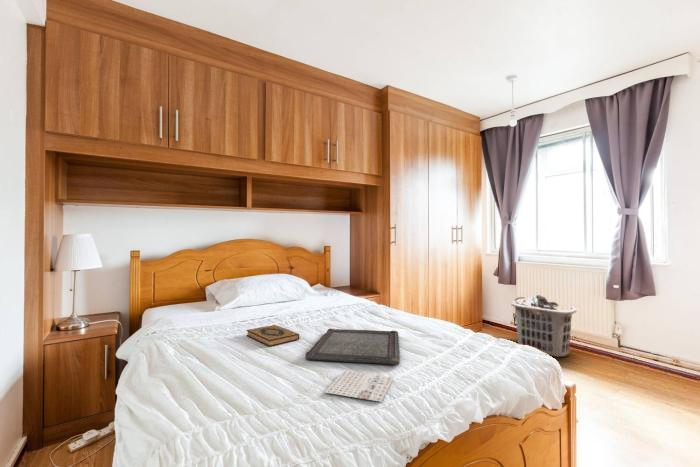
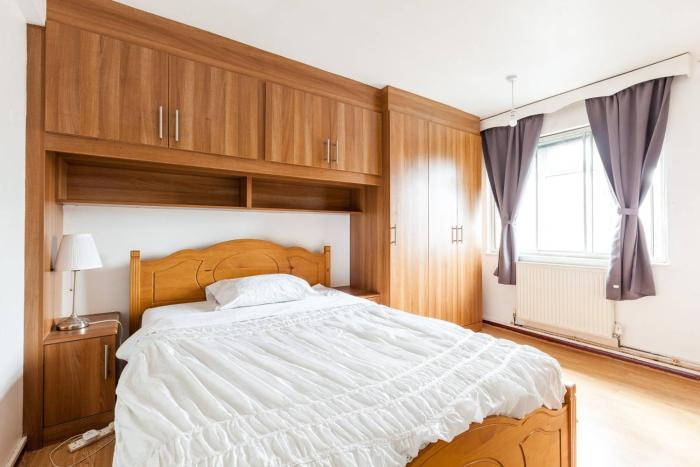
- serving tray [304,328,401,366]
- hardback book [246,324,300,348]
- clothes hamper [510,294,578,358]
- magazine [294,369,394,403]
